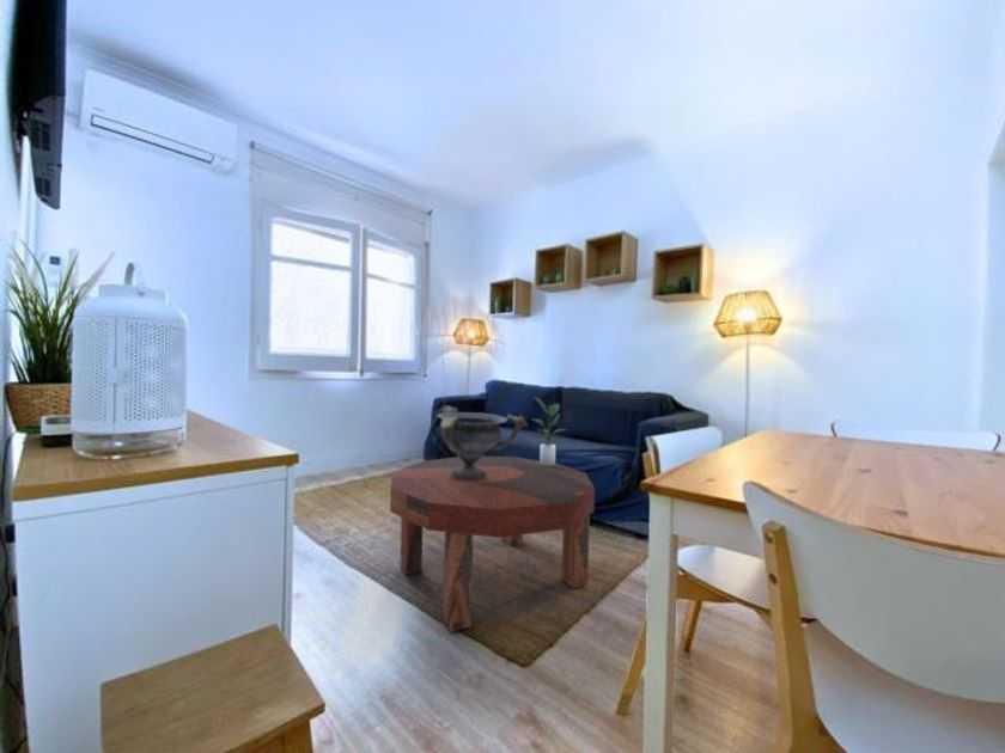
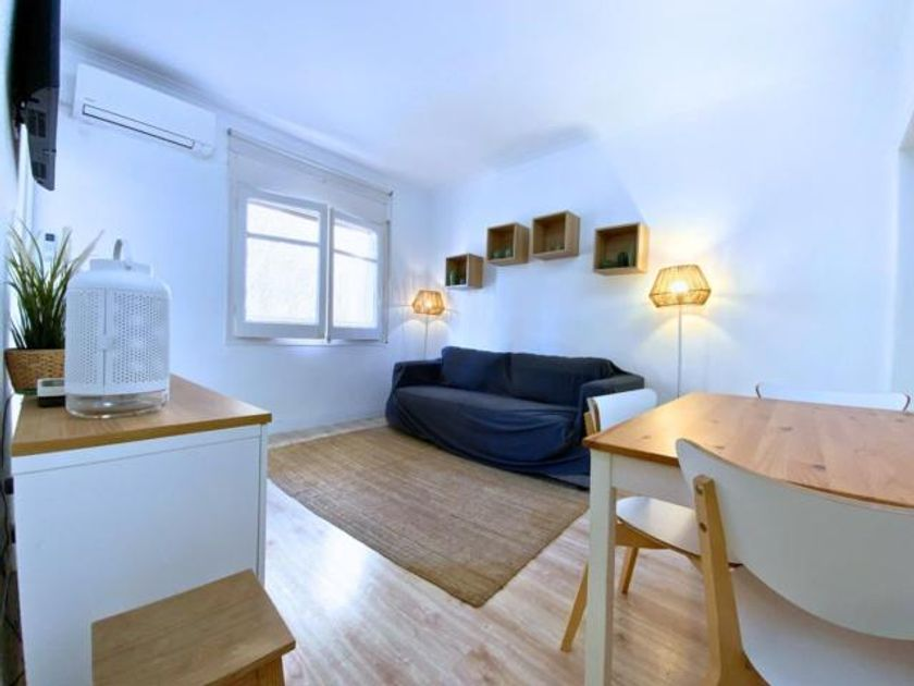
- decorative bowl [437,404,529,480]
- coffee table [389,455,596,633]
- potted plant [532,396,567,466]
